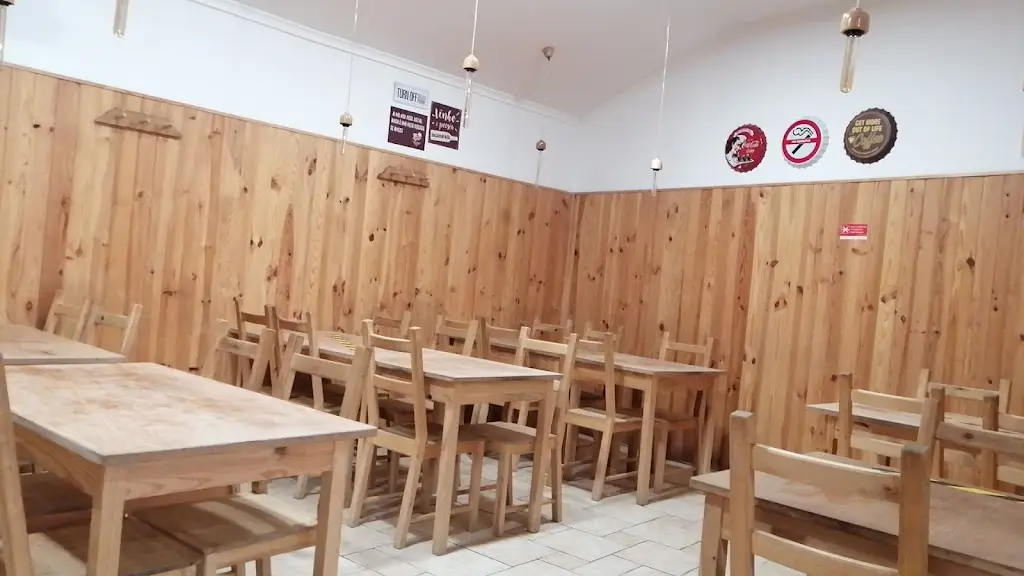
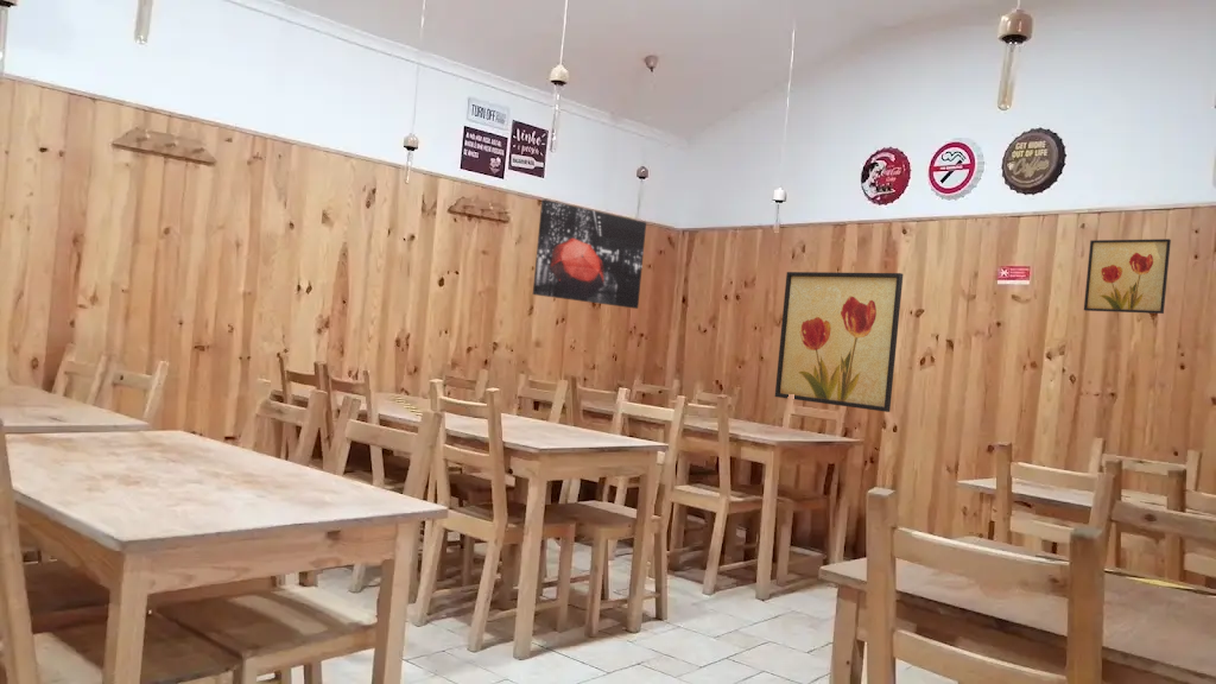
+ wall art [774,271,904,413]
+ wall art [532,198,647,310]
+ wall art [1083,238,1172,315]
